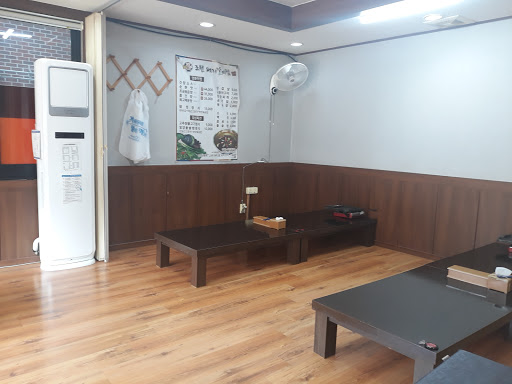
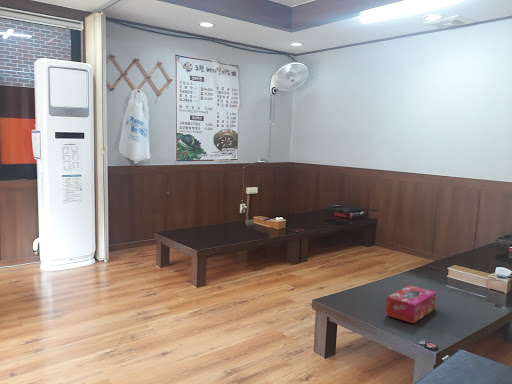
+ tissue box [385,284,437,324]
